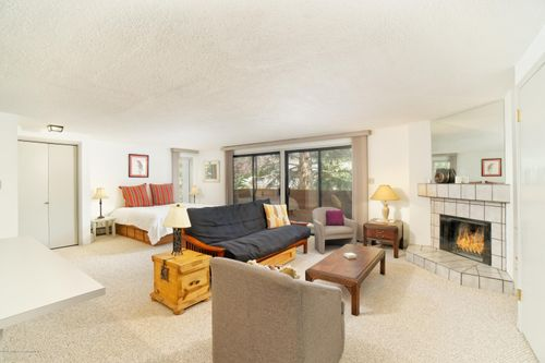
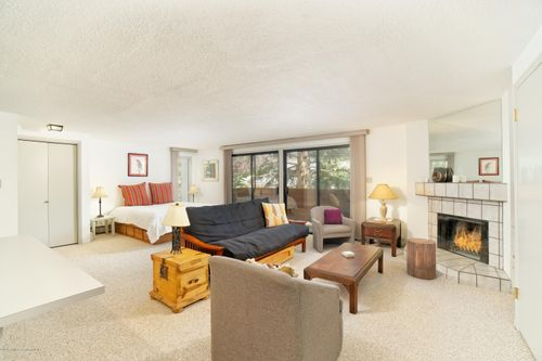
+ stool [405,237,437,281]
